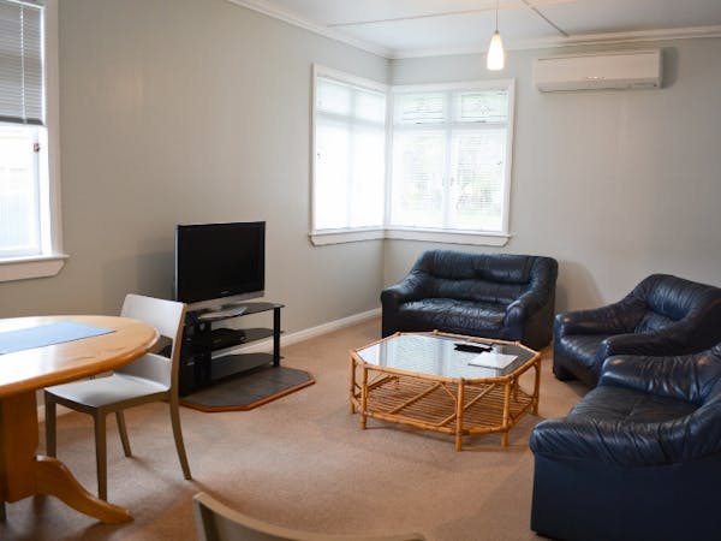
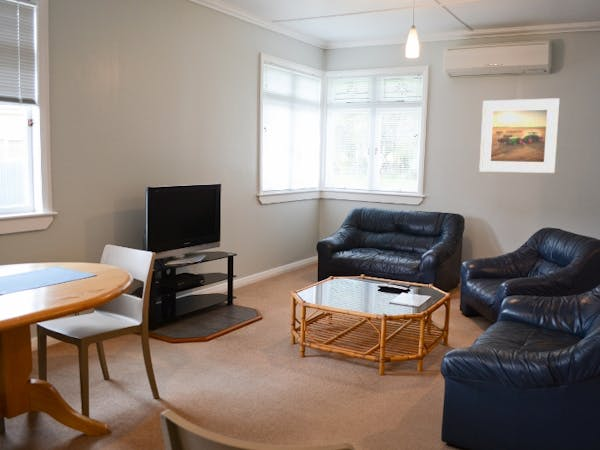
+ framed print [478,97,561,174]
